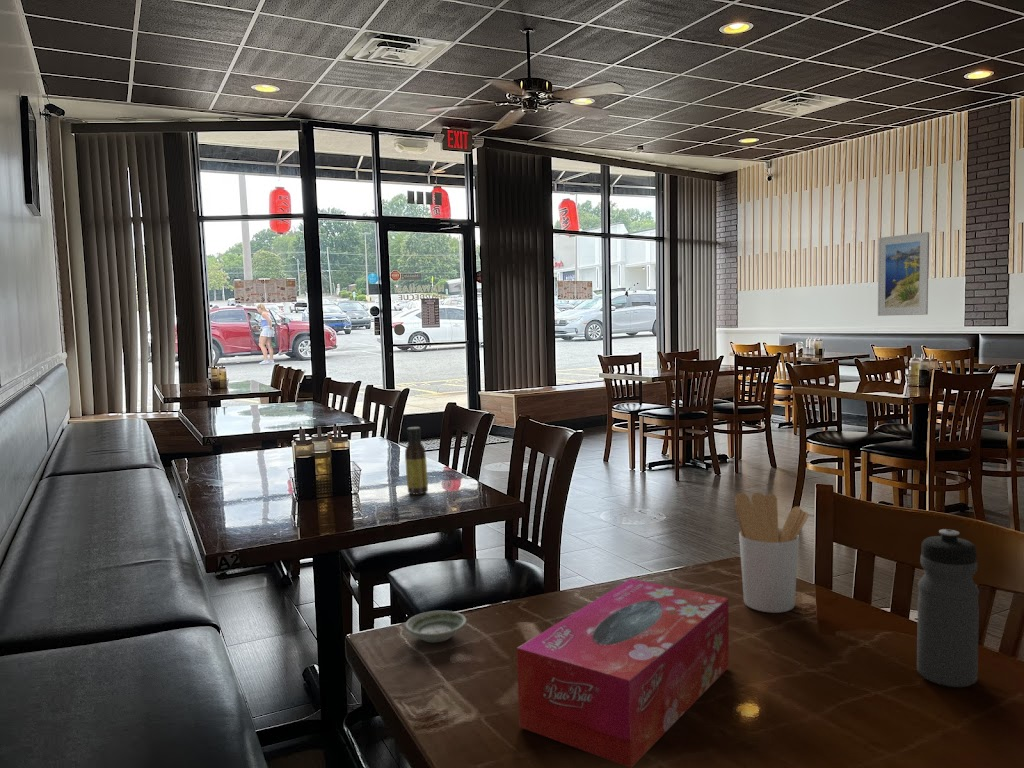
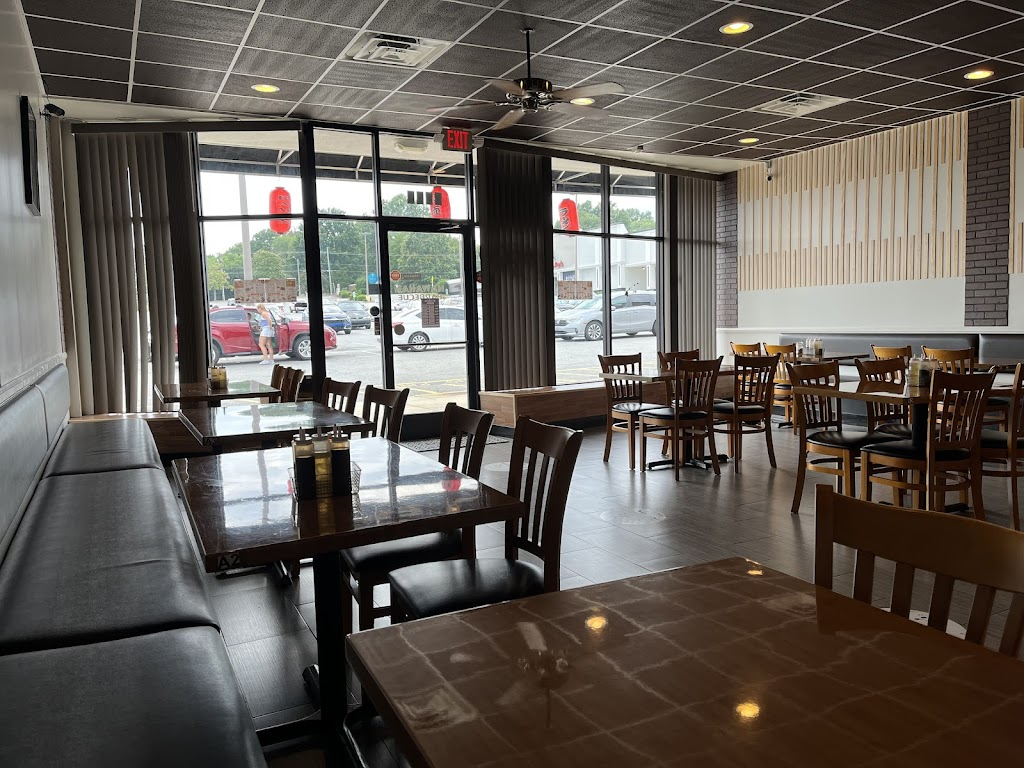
- saucer [404,610,467,643]
- water bottle [916,528,980,688]
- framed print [877,231,930,317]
- sauce bottle [404,426,429,496]
- utensil holder [734,492,809,614]
- tissue box [516,578,730,768]
